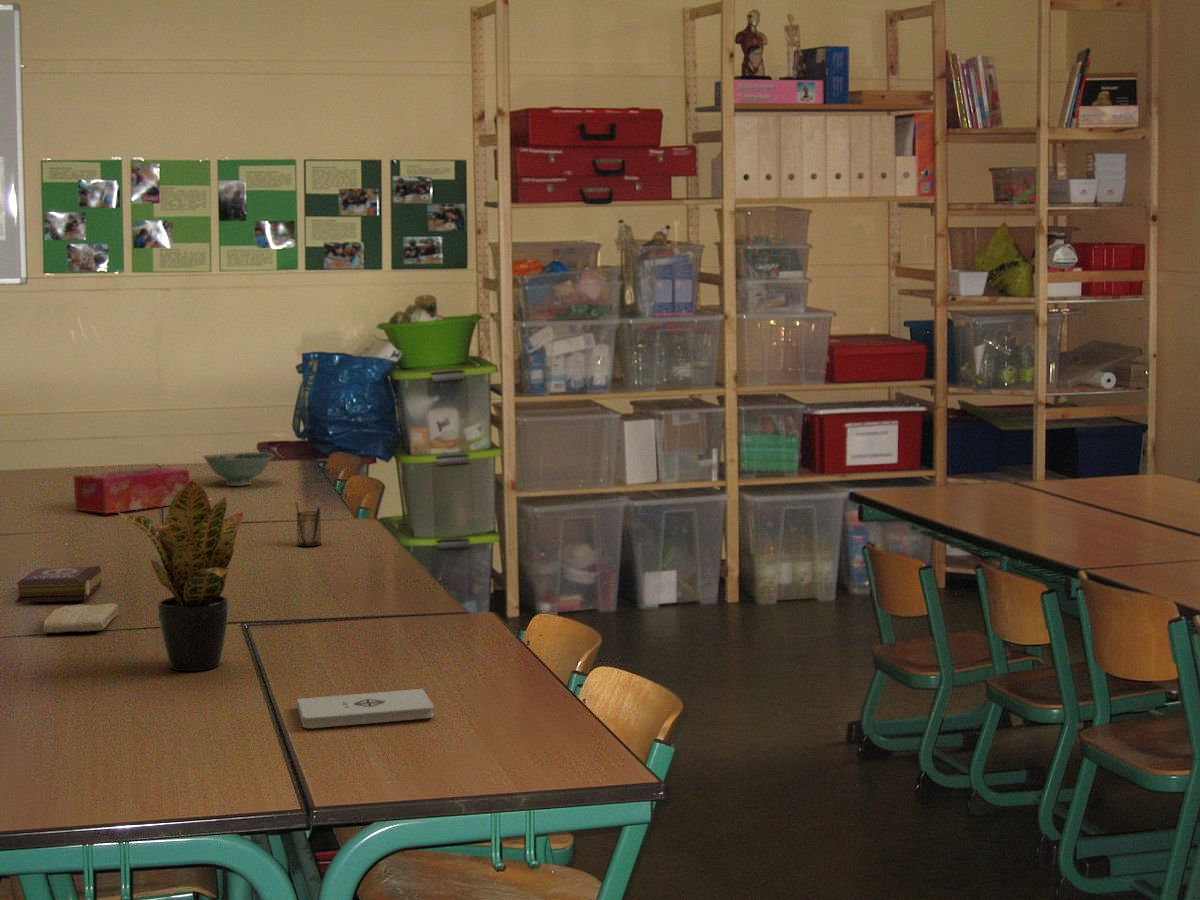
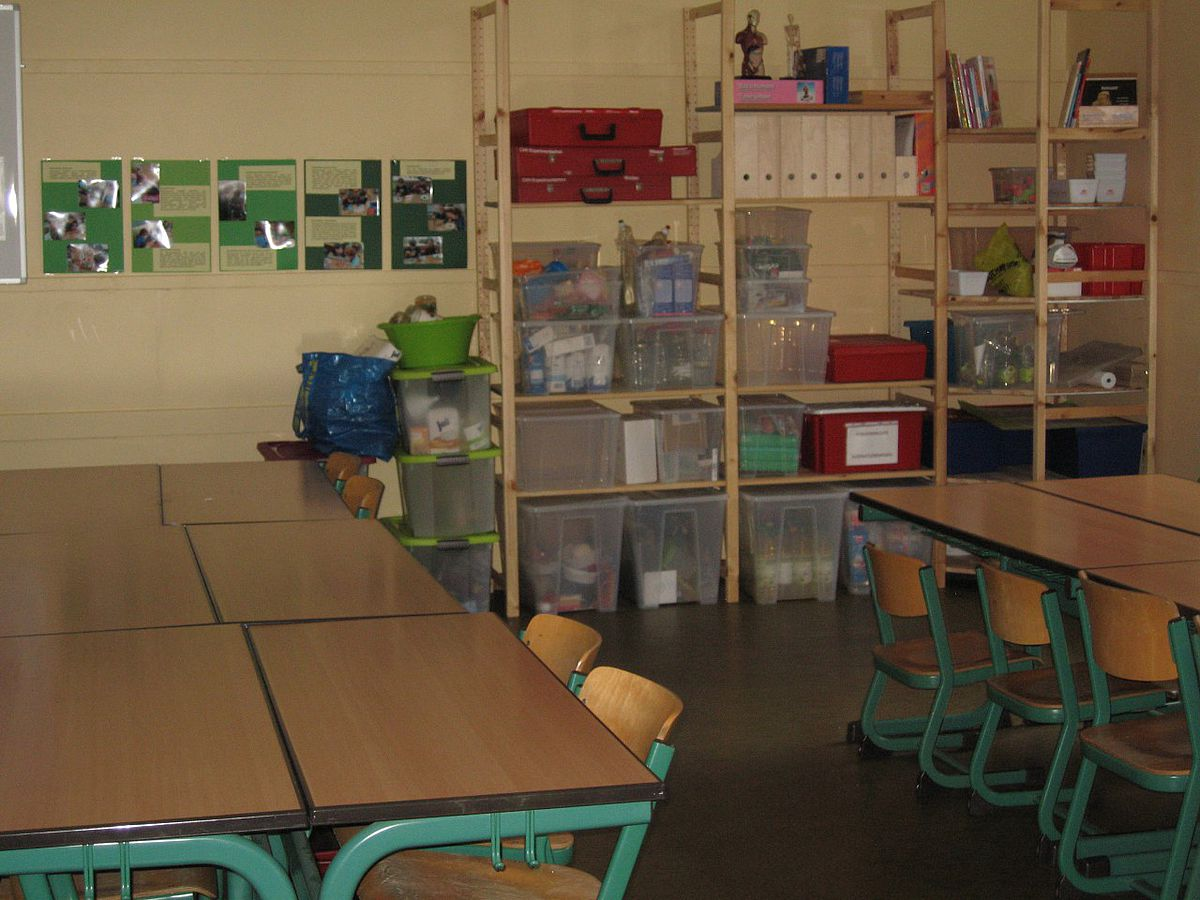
- washcloth [43,603,119,634]
- tissue box [73,466,190,515]
- notepad [296,688,435,729]
- bowl [202,451,275,487]
- book [14,565,103,604]
- pencil holder [294,498,322,547]
- potted plant [116,479,244,672]
